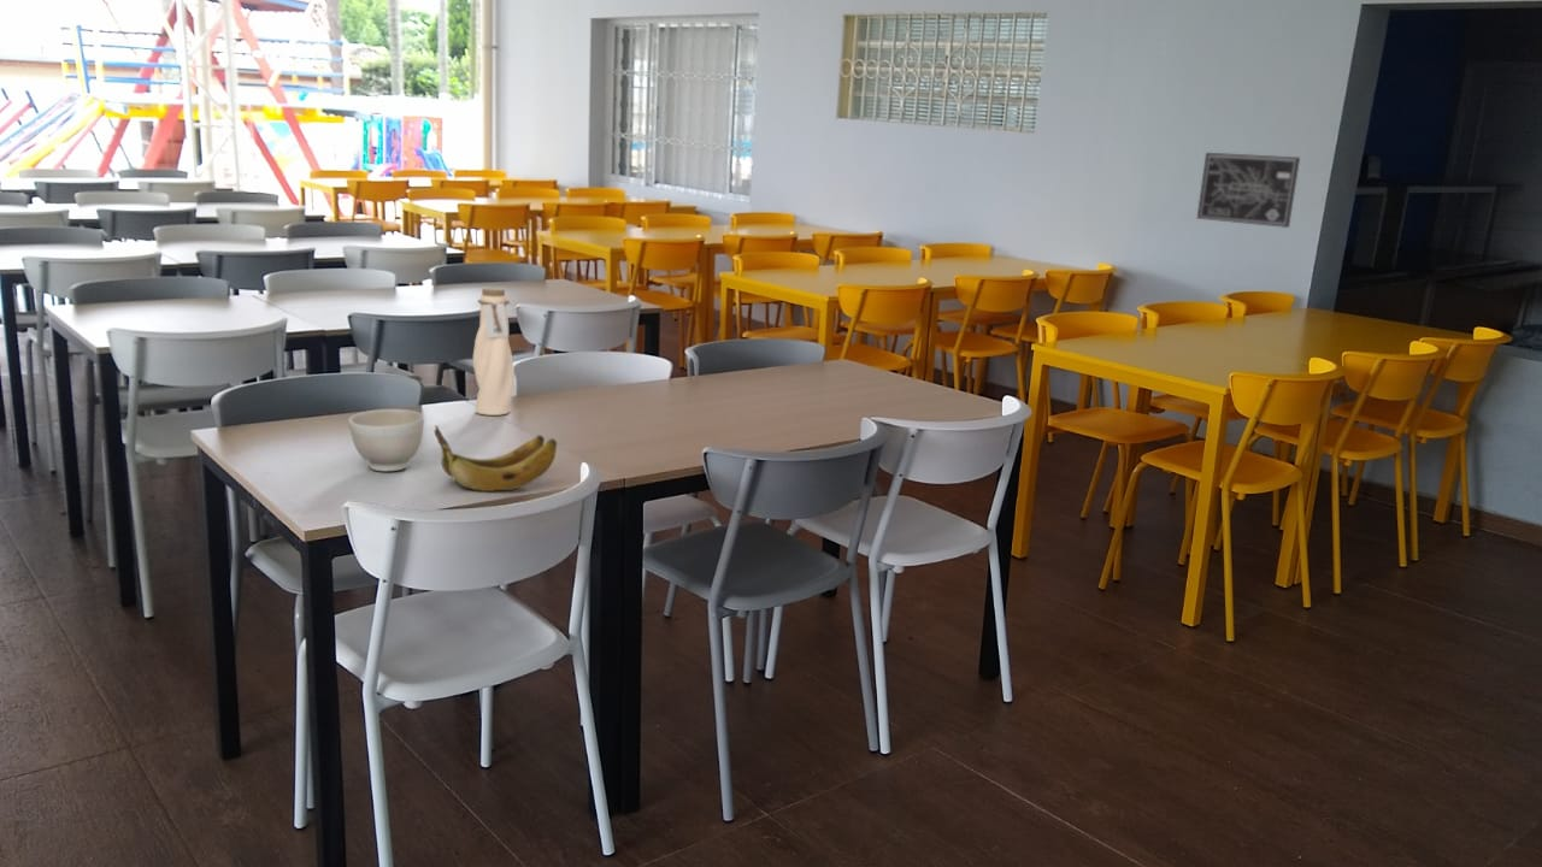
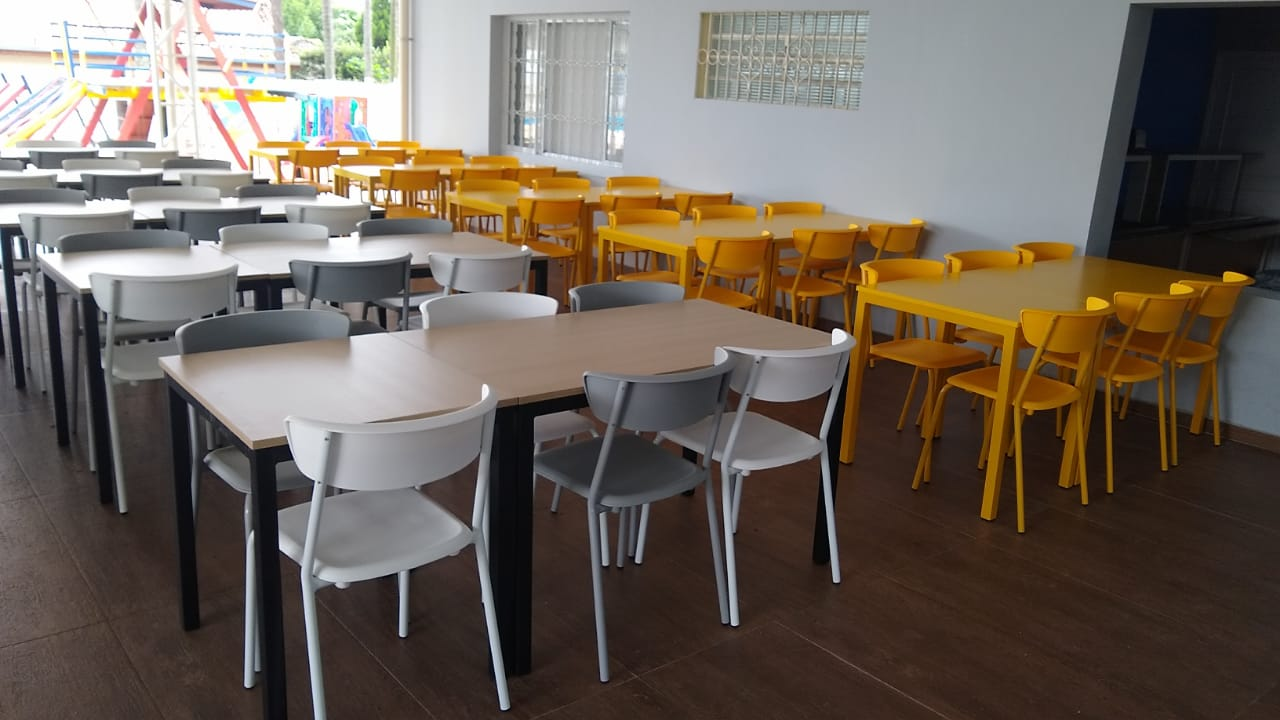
- water bottle [472,287,516,417]
- bowl [347,408,424,472]
- banana [434,424,558,493]
- wall art [1196,152,1301,229]
